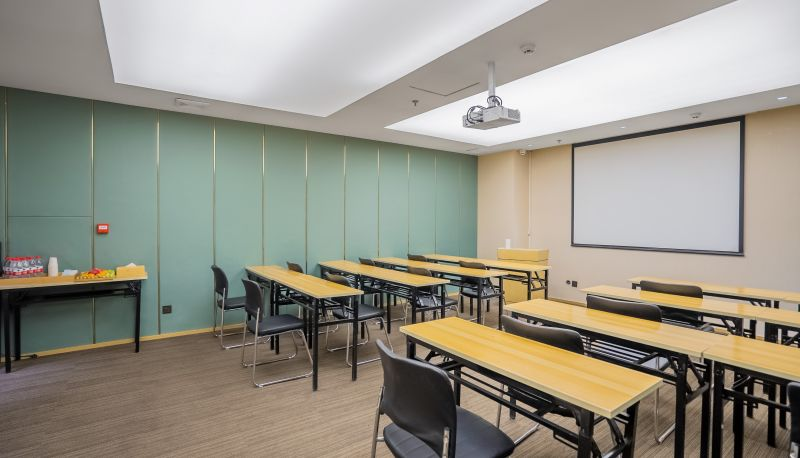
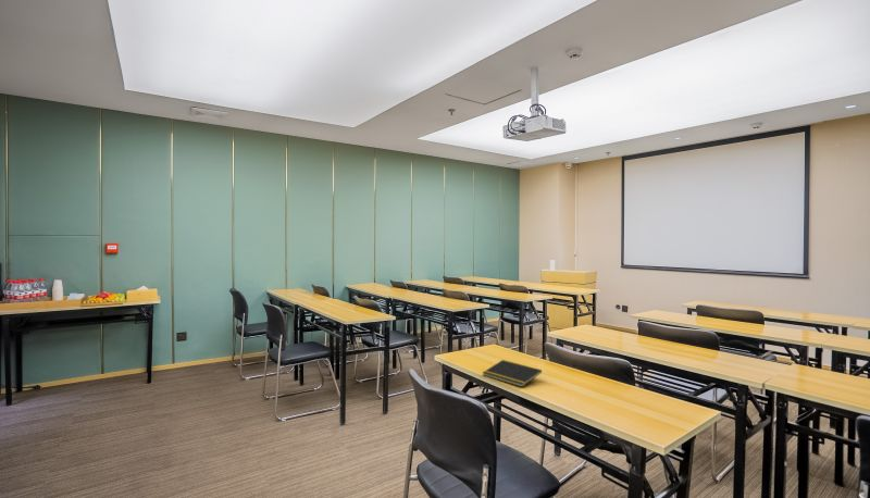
+ notepad [482,359,543,388]
